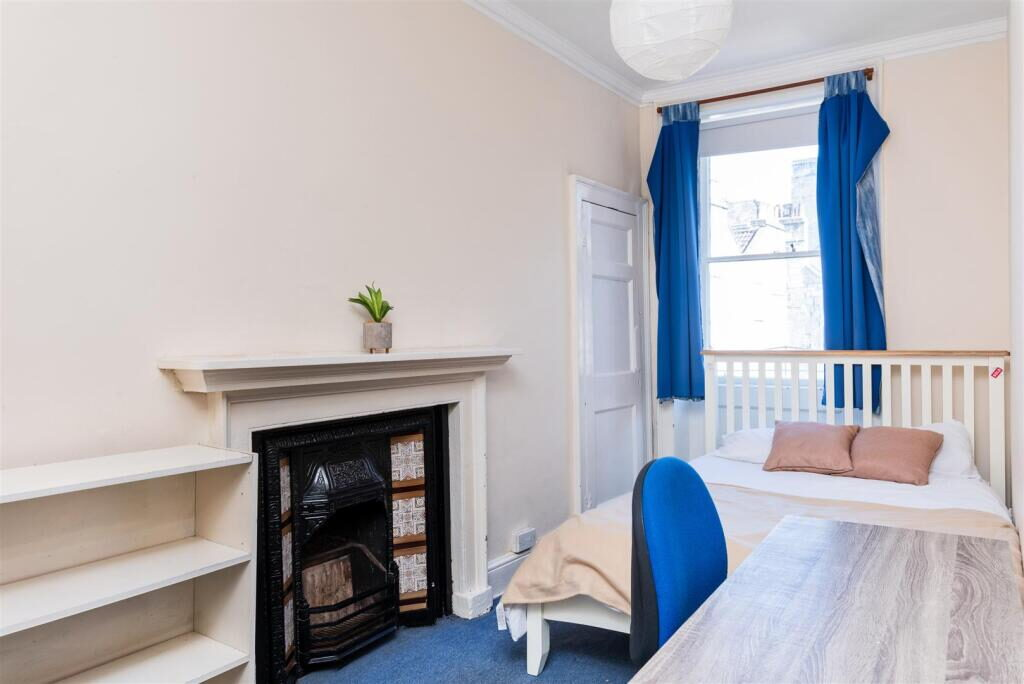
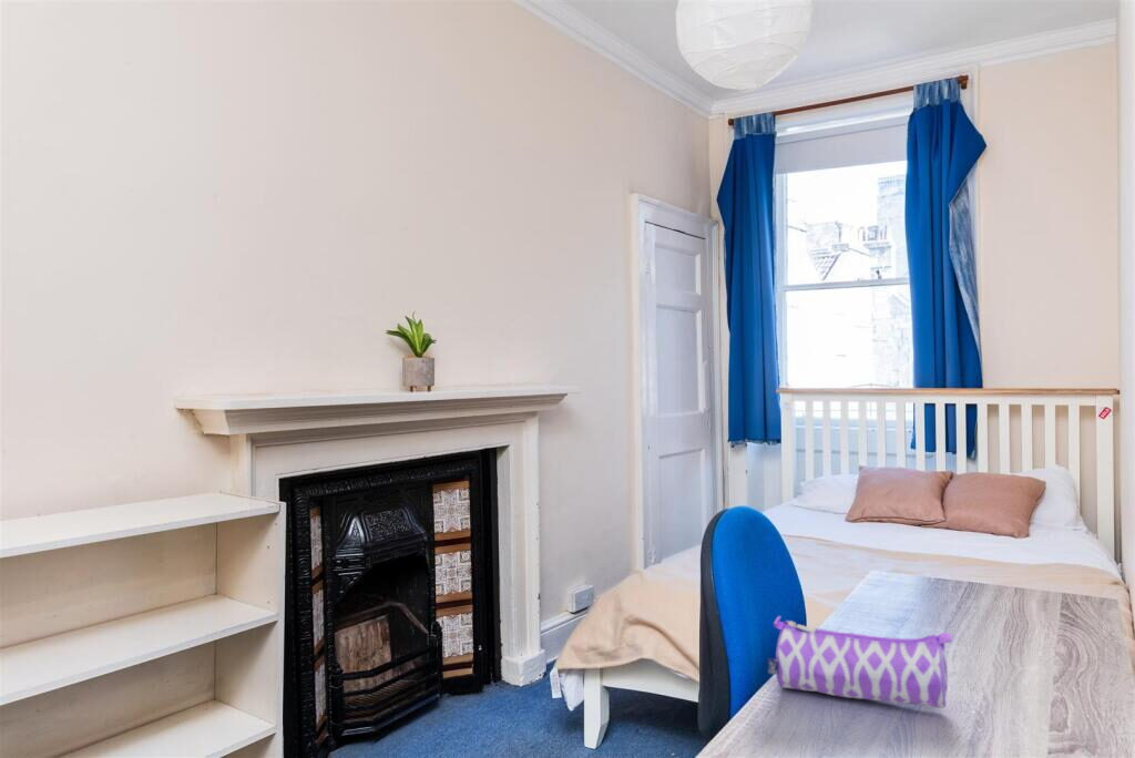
+ pencil case [767,615,953,709]
